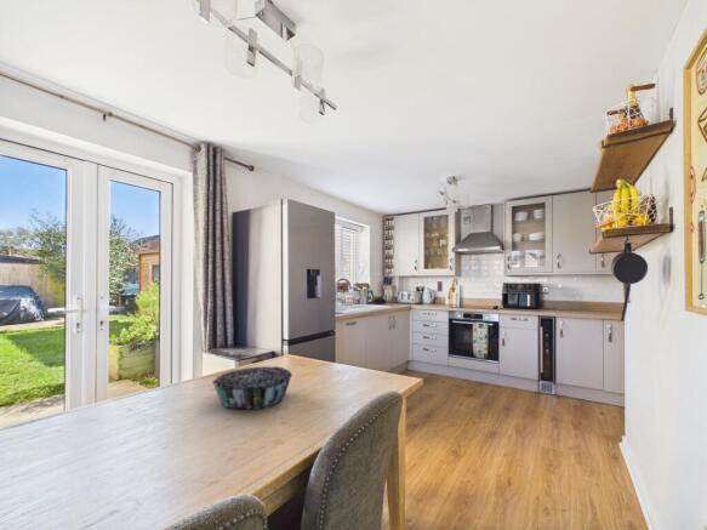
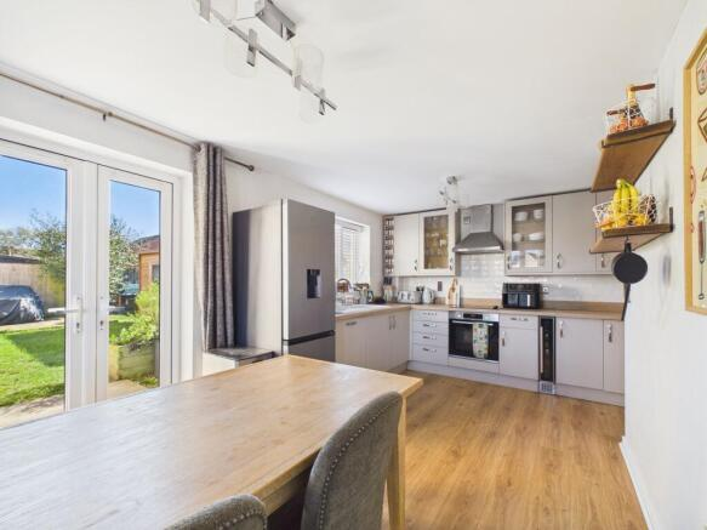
- decorative bowl [211,365,293,410]
